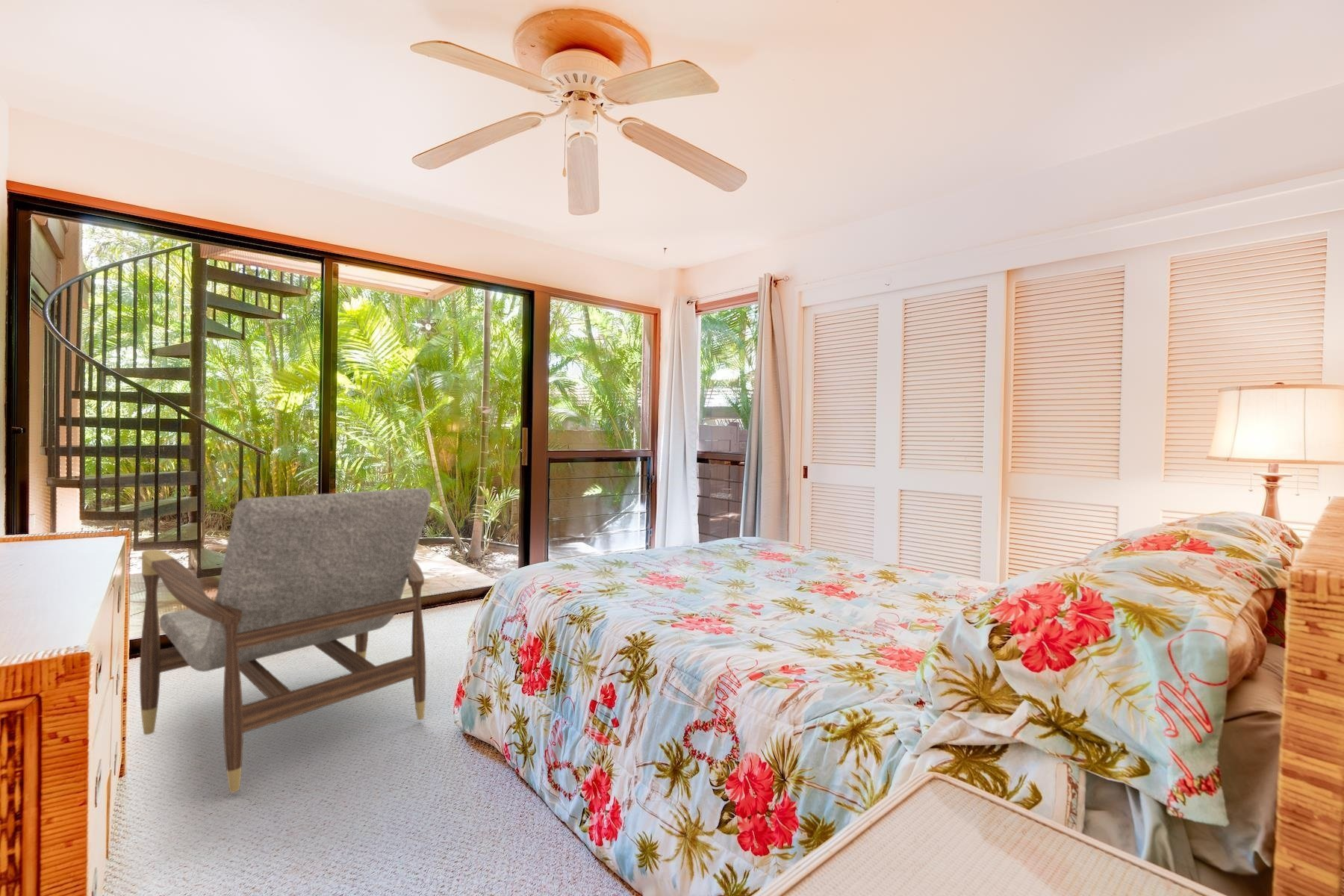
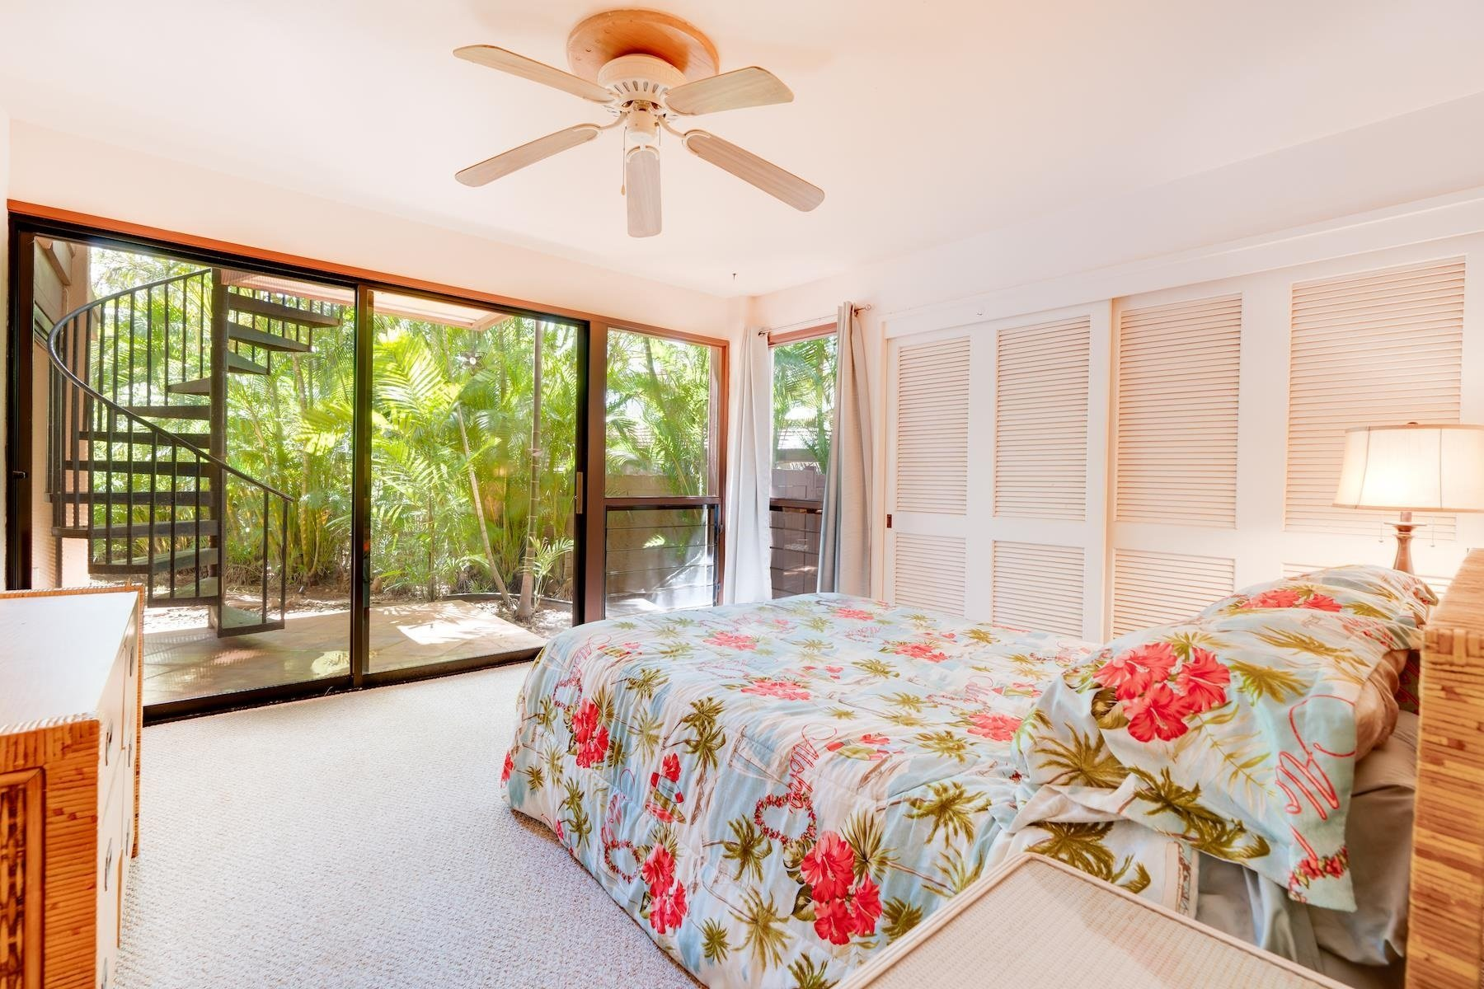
- armchair [139,487,432,794]
